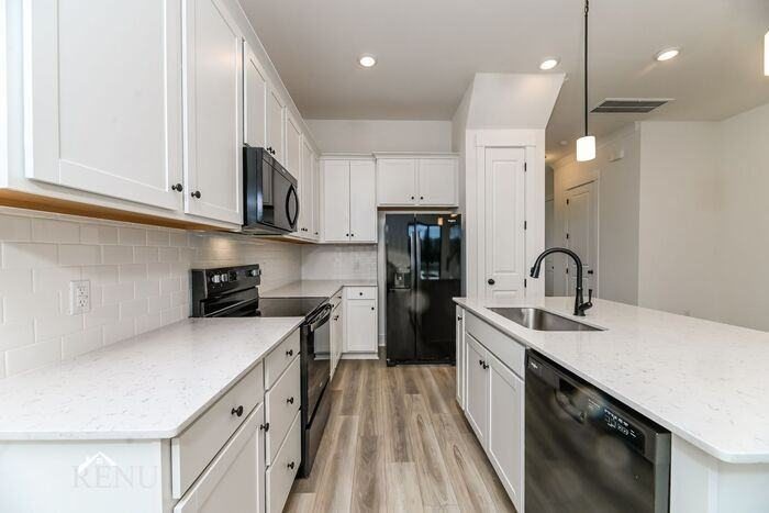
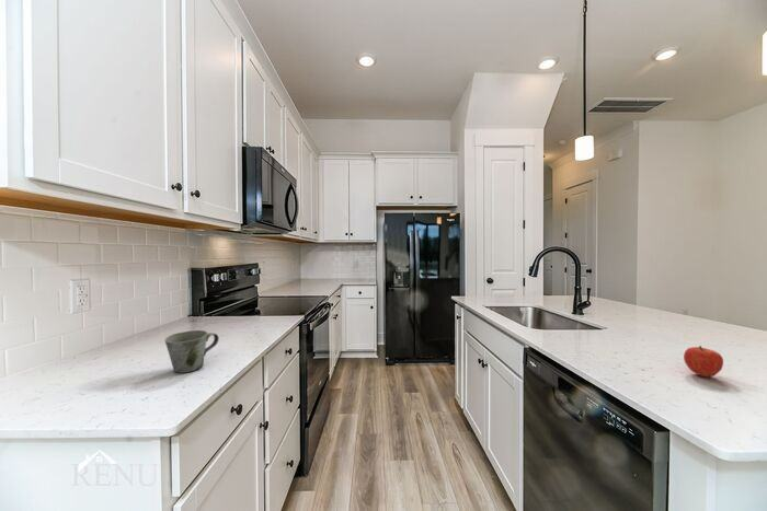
+ mug [163,329,220,374]
+ fruit [683,345,724,378]
